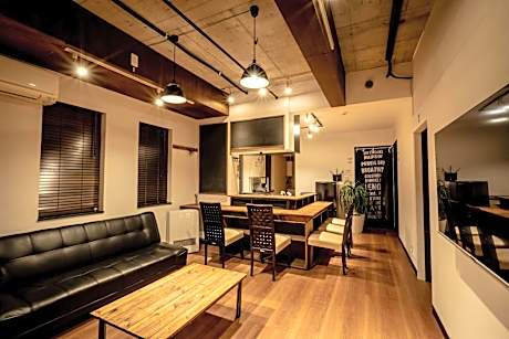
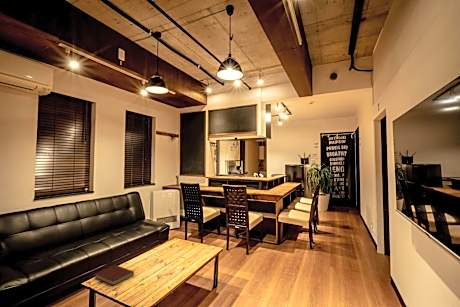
+ notebook [94,264,135,286]
